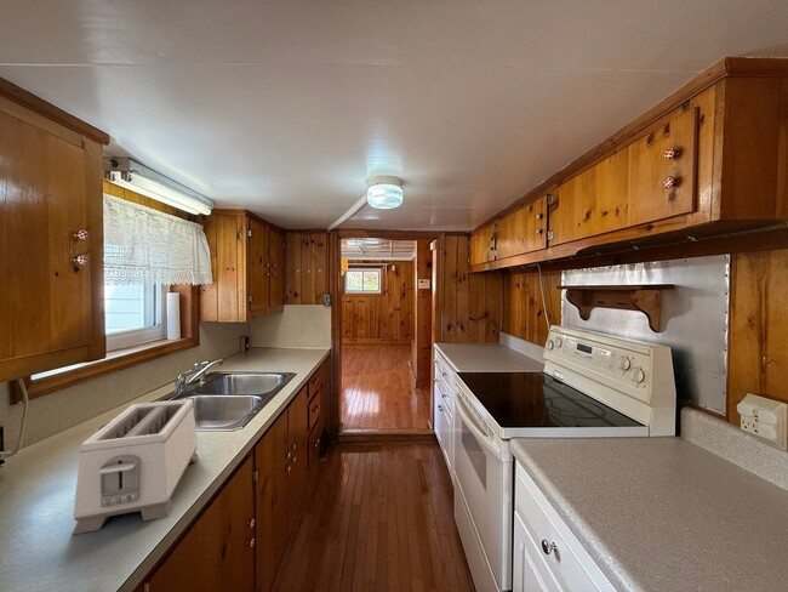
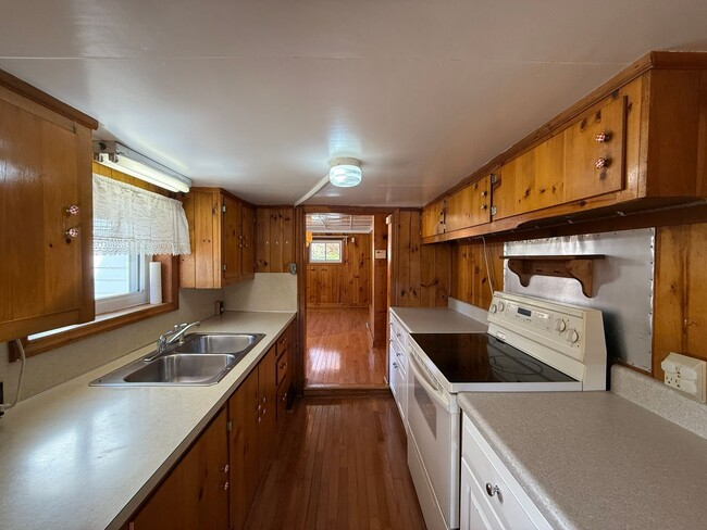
- toaster [70,398,199,536]
